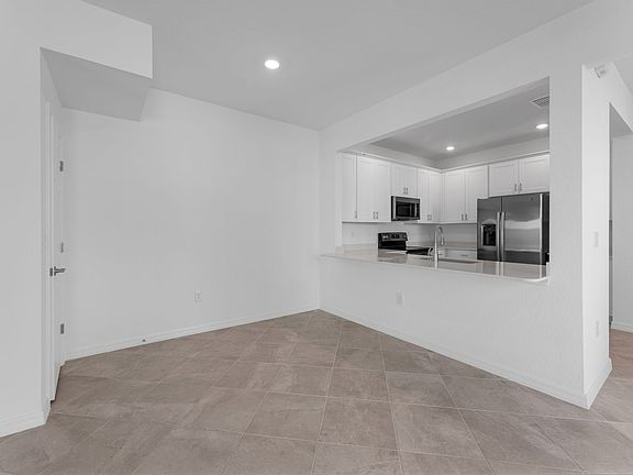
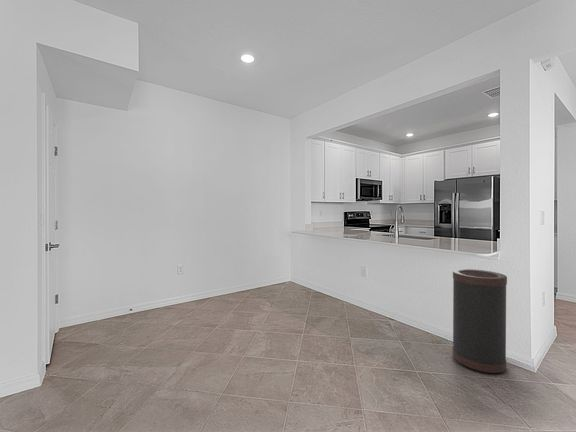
+ trash can [451,268,508,374]
